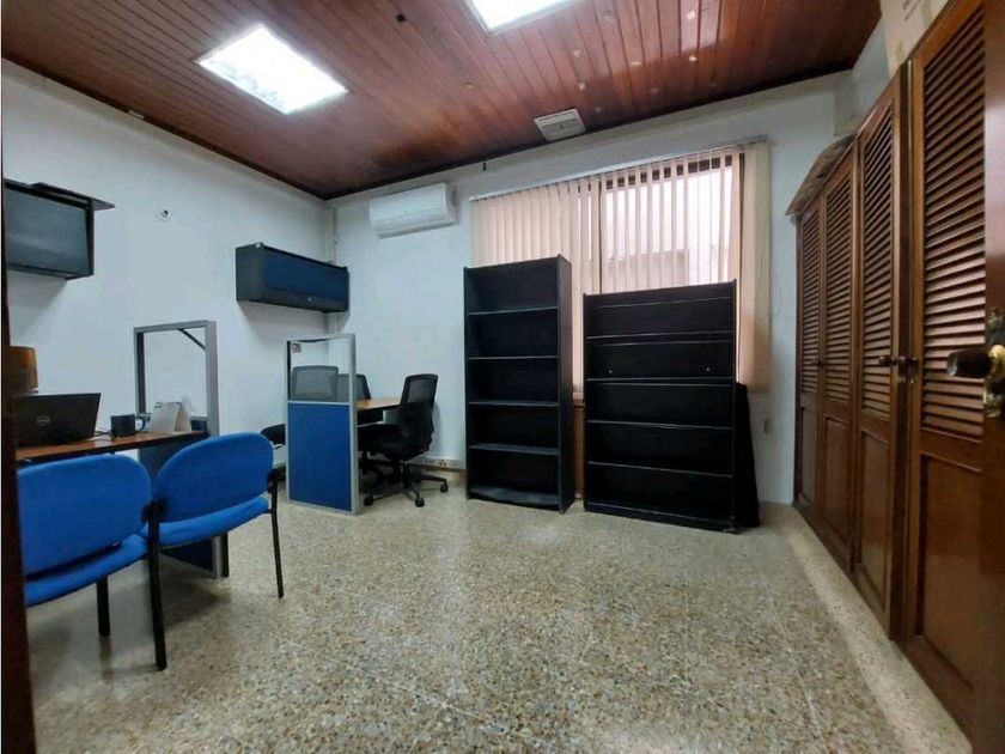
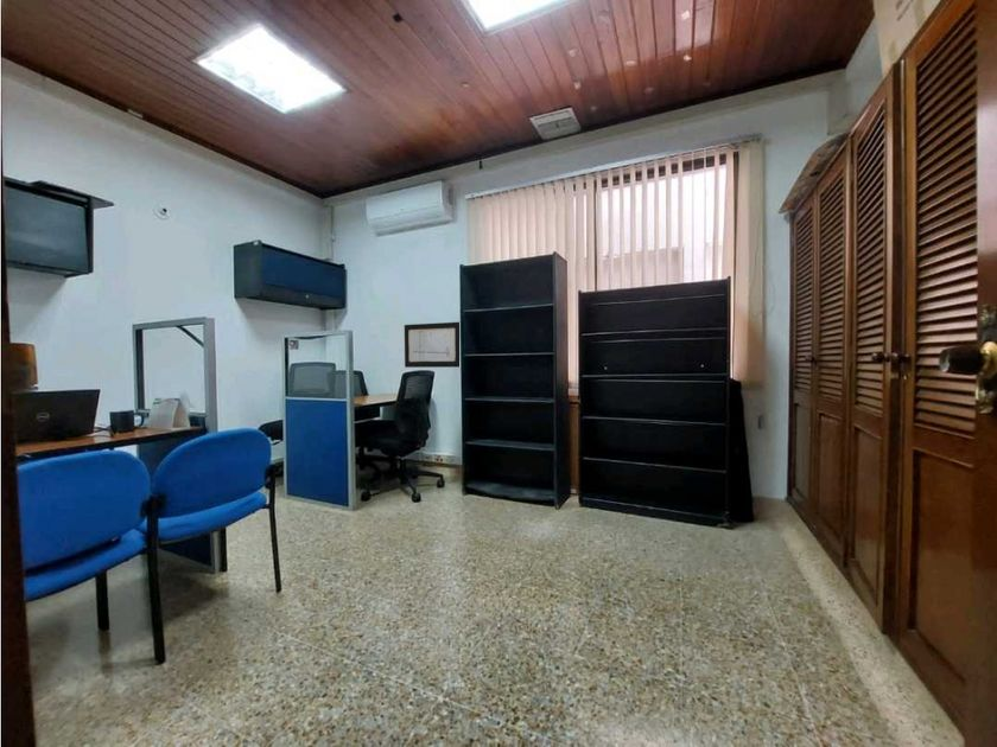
+ wall art [404,321,461,369]
